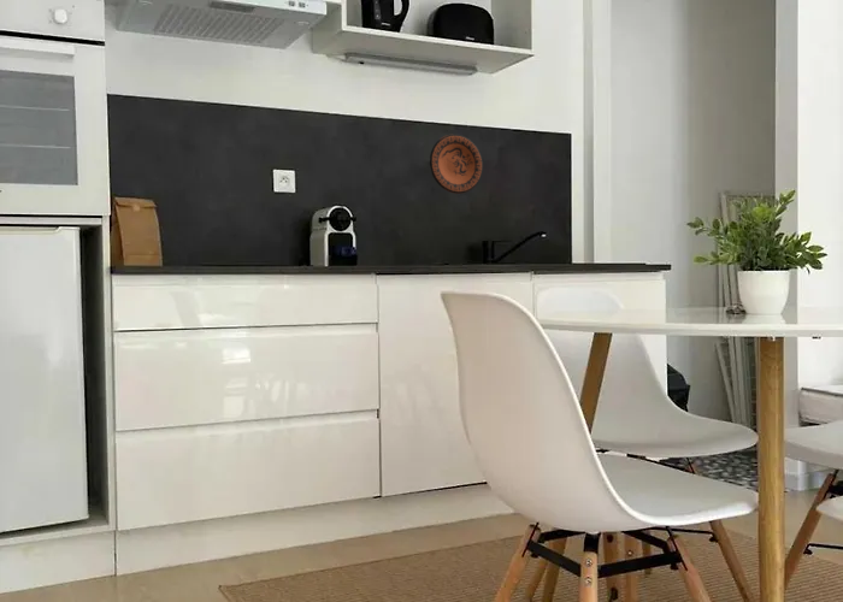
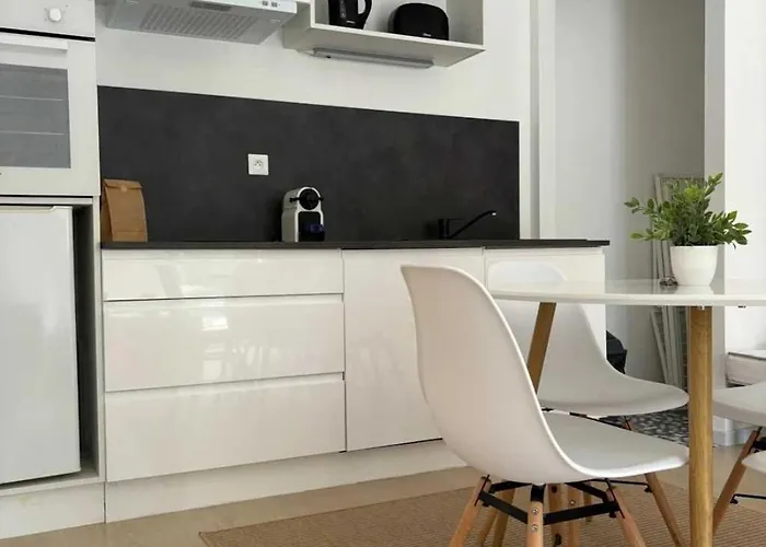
- decorative plate [429,134,484,195]
